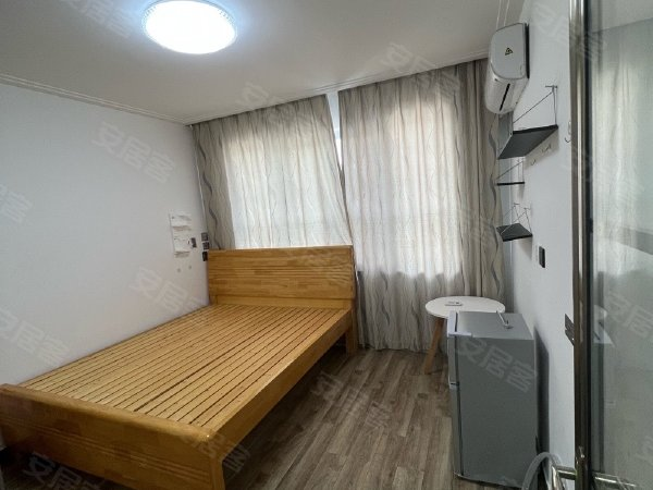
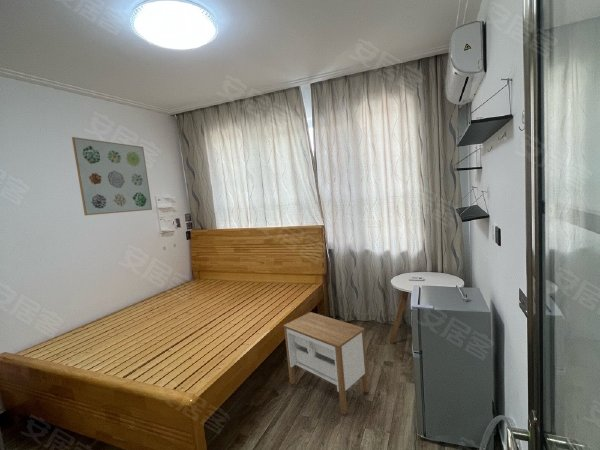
+ nightstand [282,311,370,416]
+ wall art [71,136,153,216]
